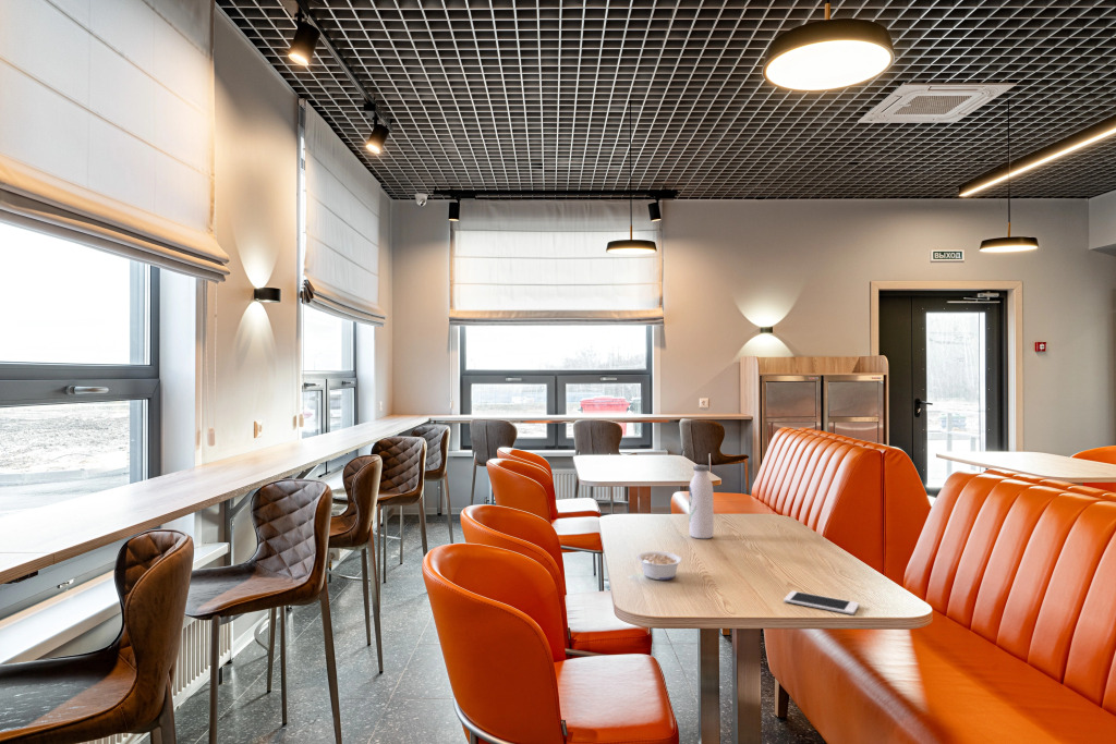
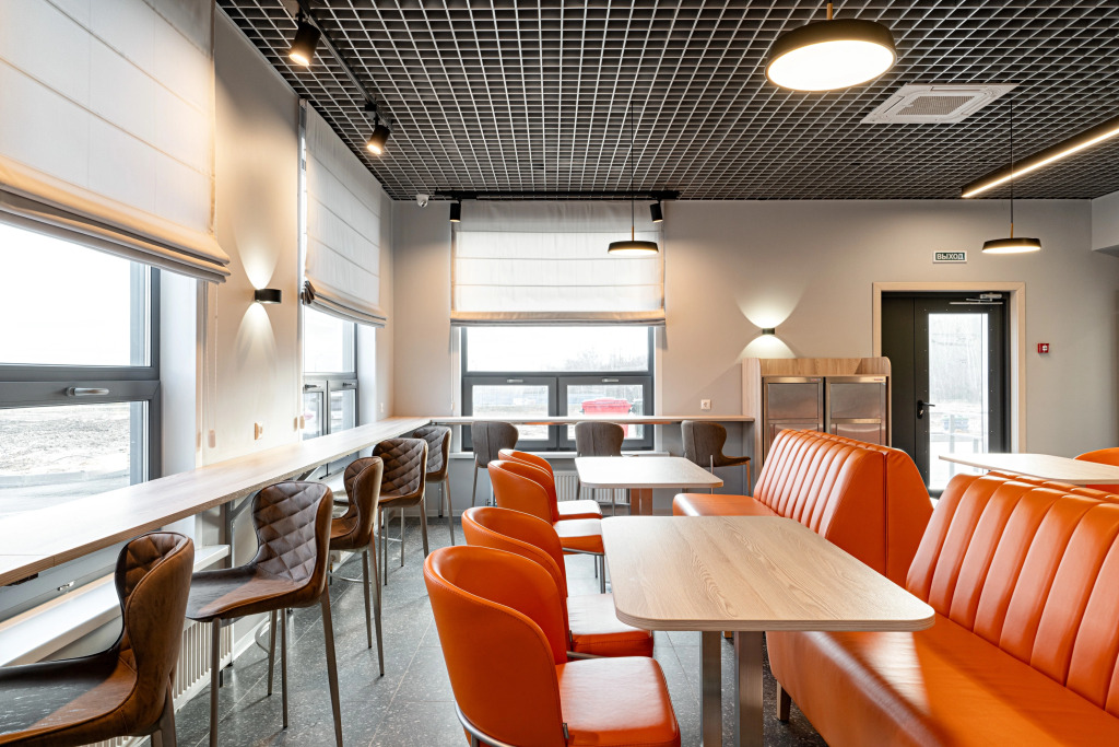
- water bottle [688,464,715,539]
- legume [636,550,683,581]
- cell phone [783,590,860,615]
